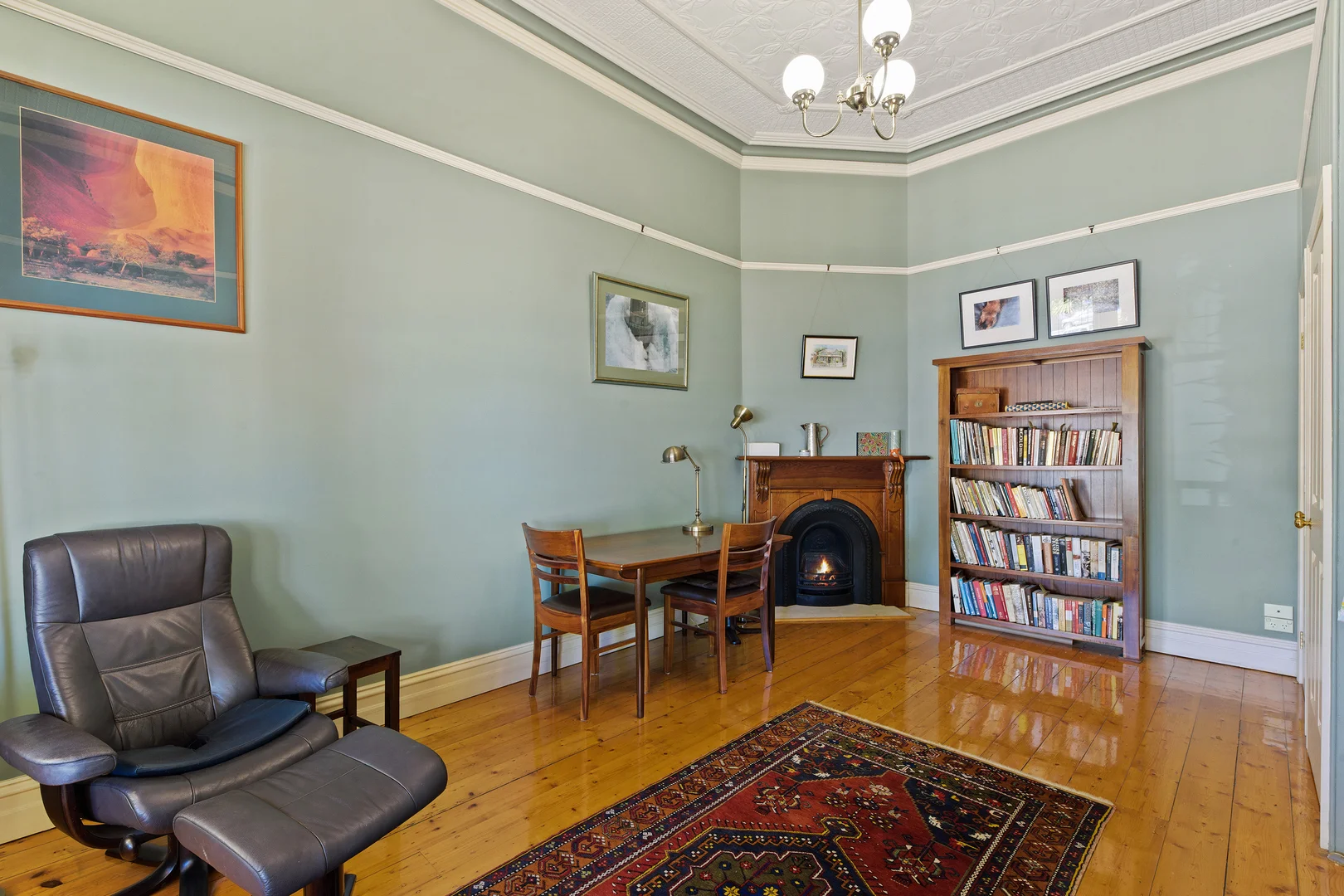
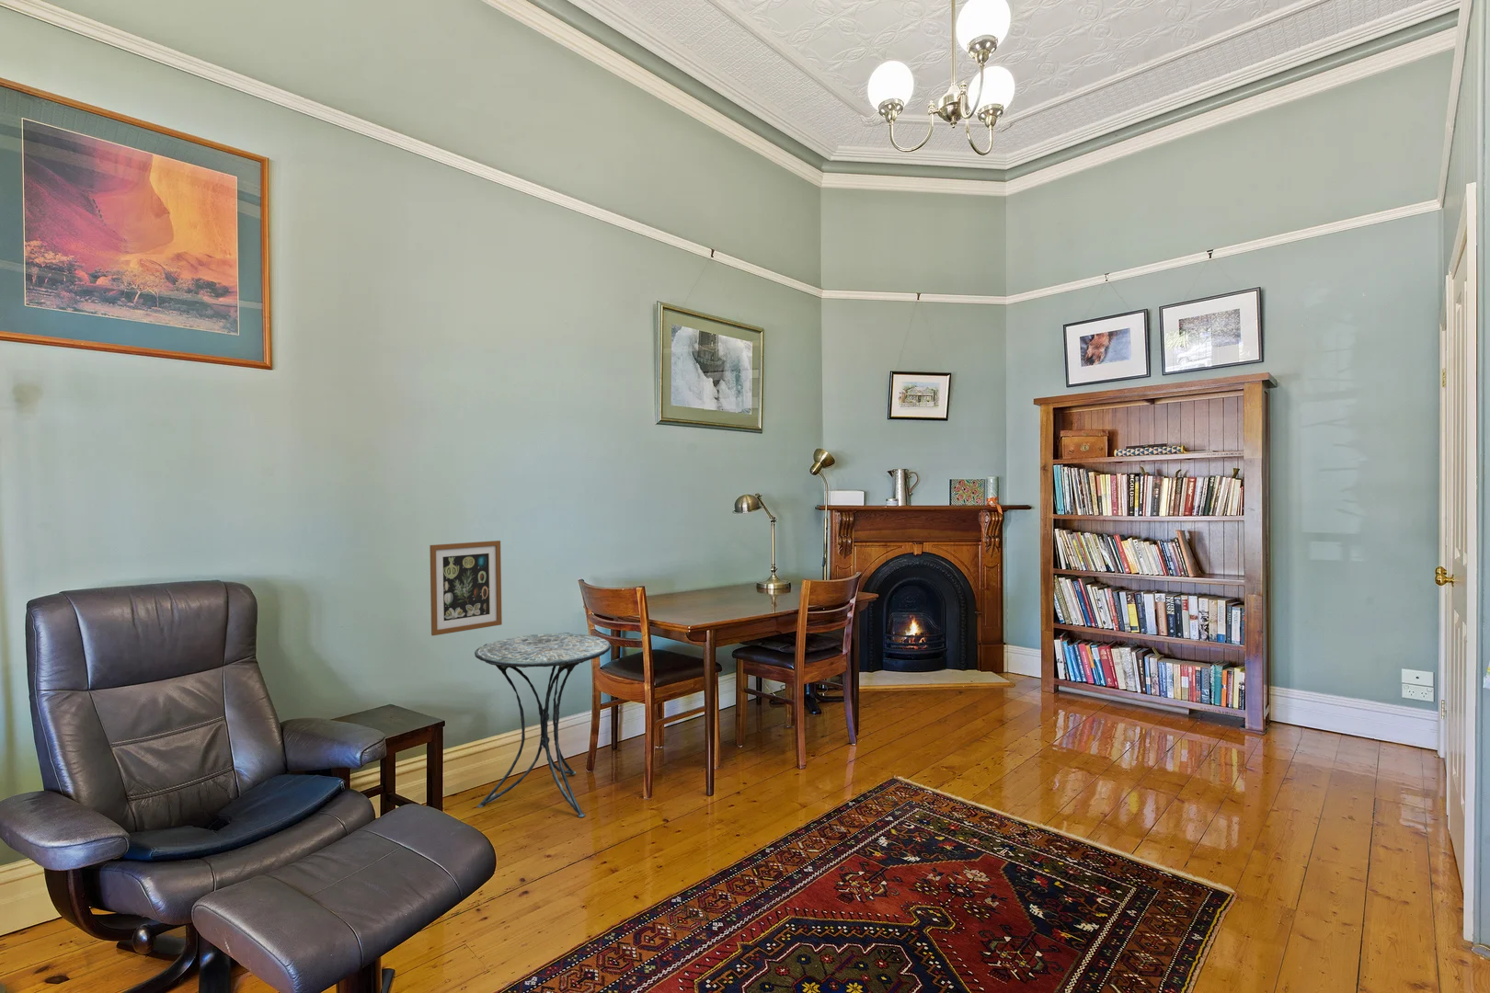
+ side table [473,632,612,818]
+ wall art [429,540,503,636]
